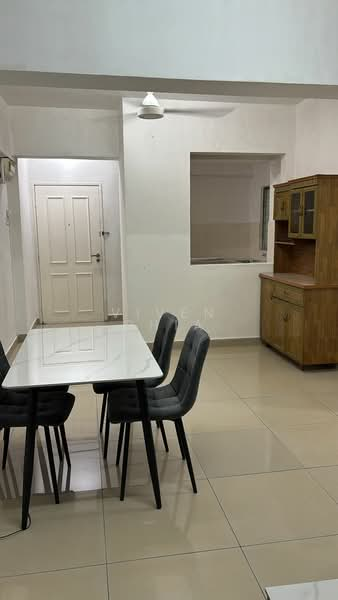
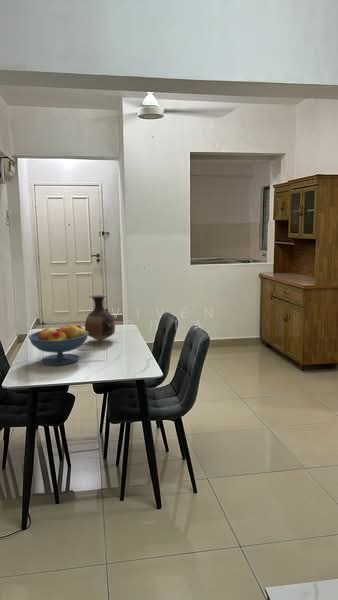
+ vase [84,294,116,343]
+ fruit bowl [28,323,89,366]
